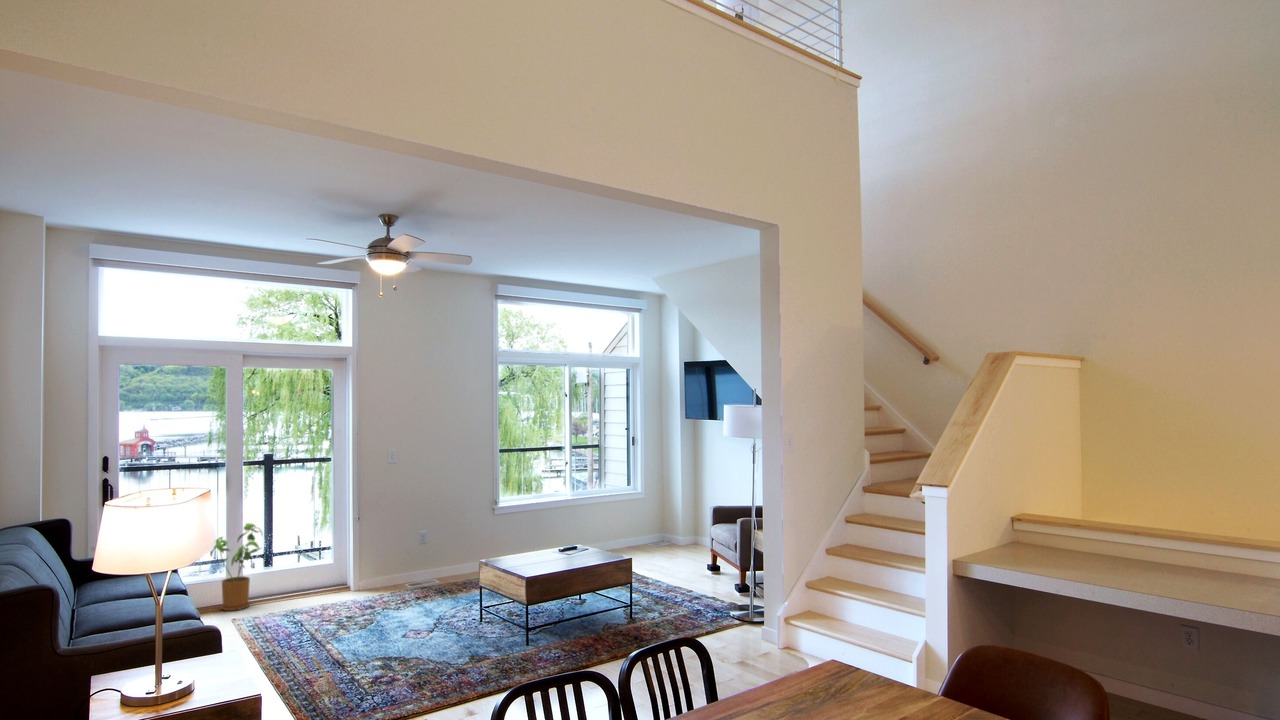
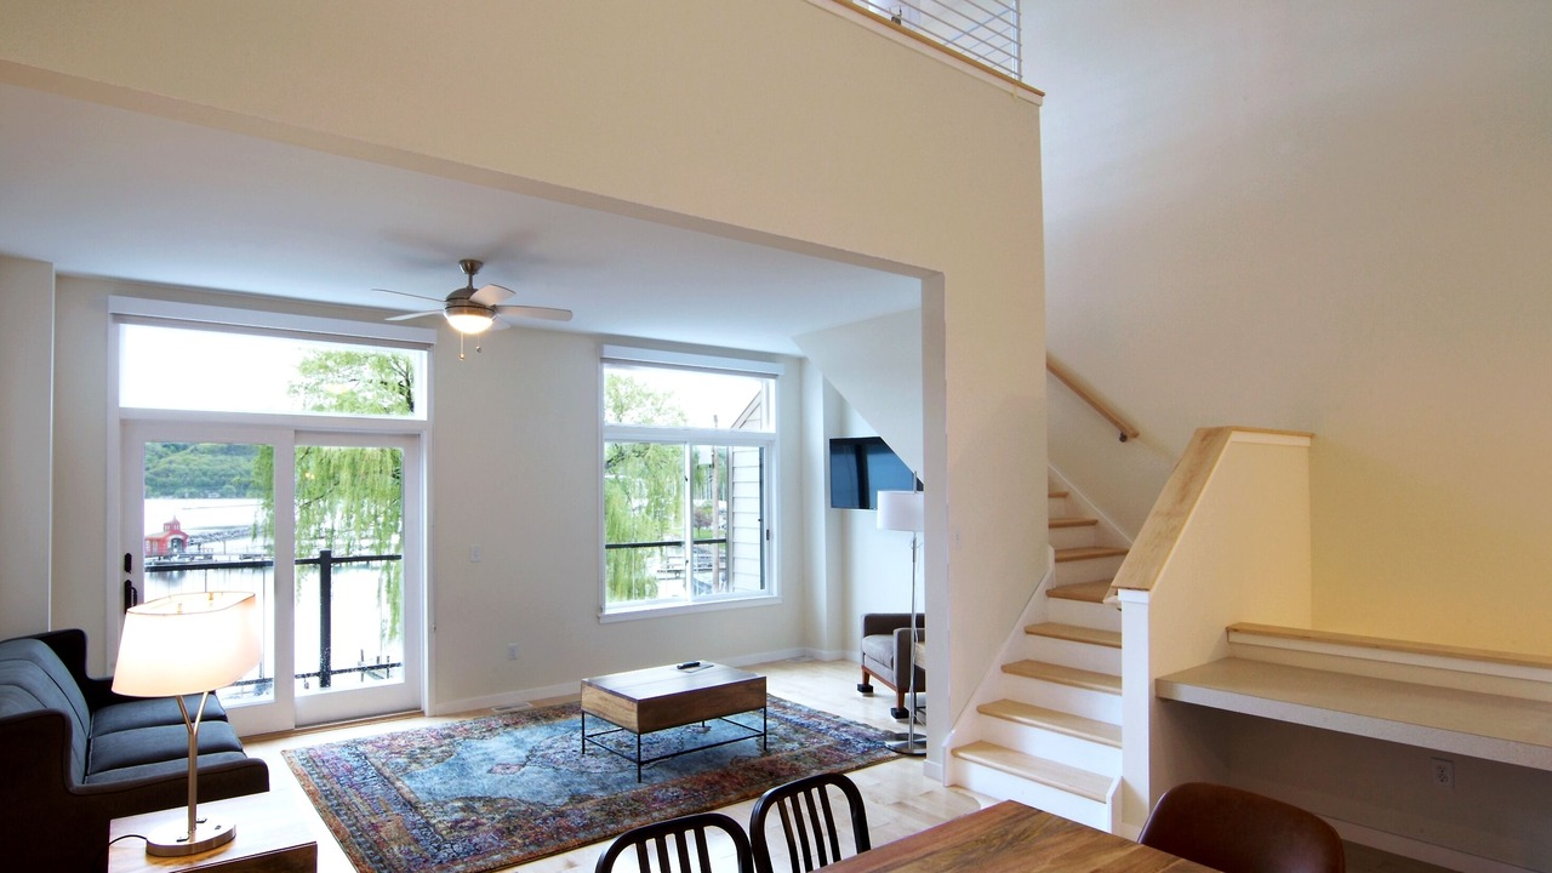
- house plant [209,522,264,612]
